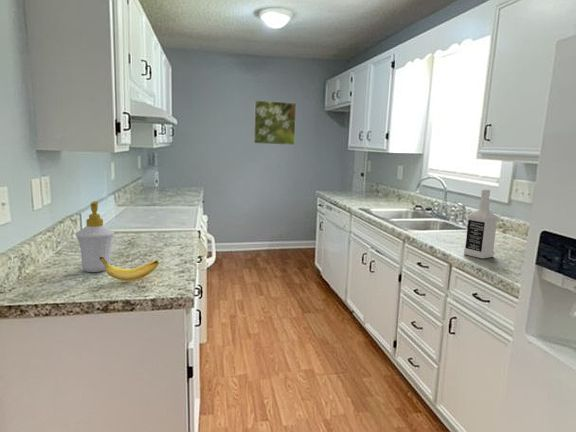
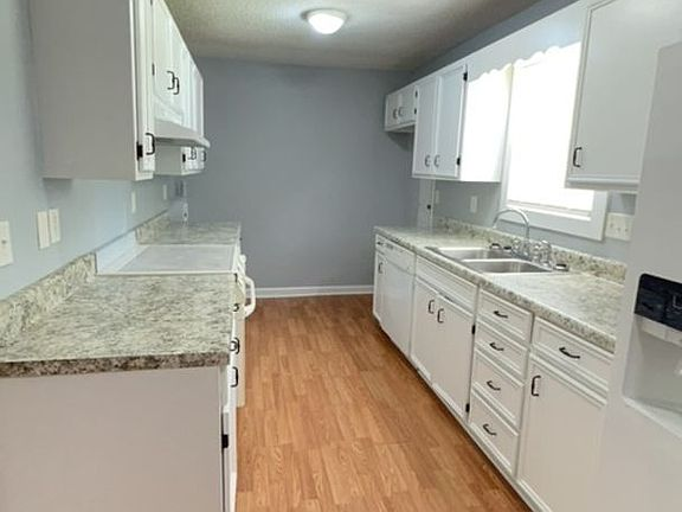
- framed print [253,99,297,146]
- banana [100,257,160,282]
- soap bottle [75,200,115,273]
- vodka [463,188,499,260]
